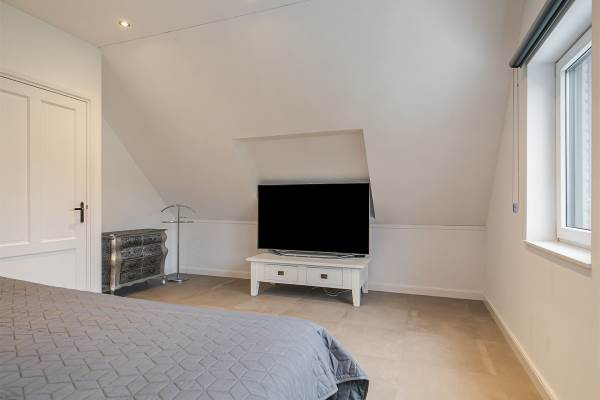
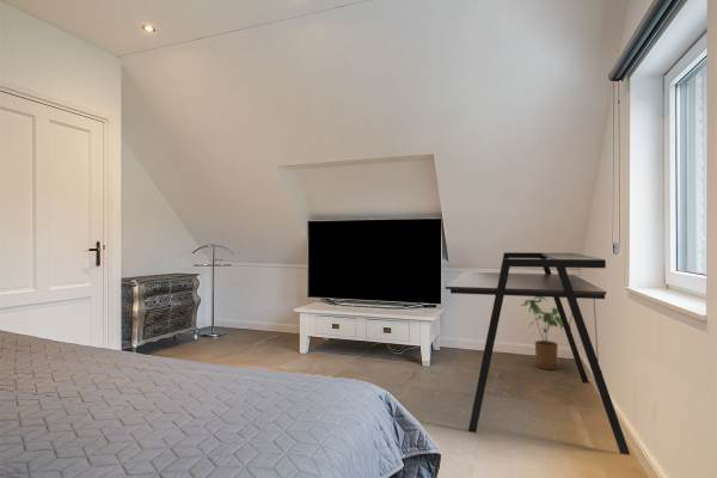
+ desk [445,251,631,456]
+ house plant [520,296,564,370]
